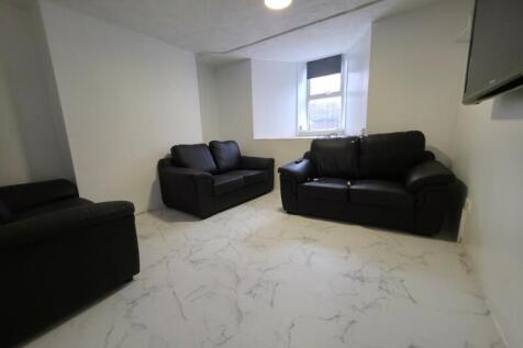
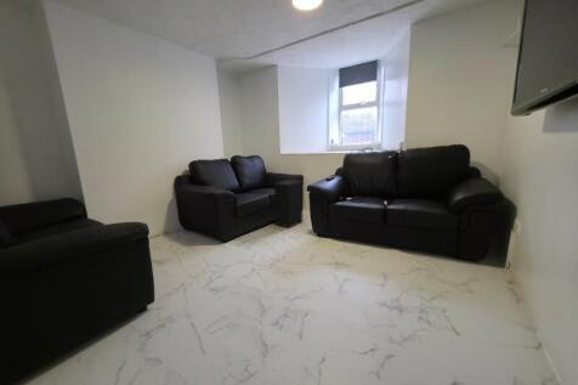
+ speaker [273,179,304,230]
